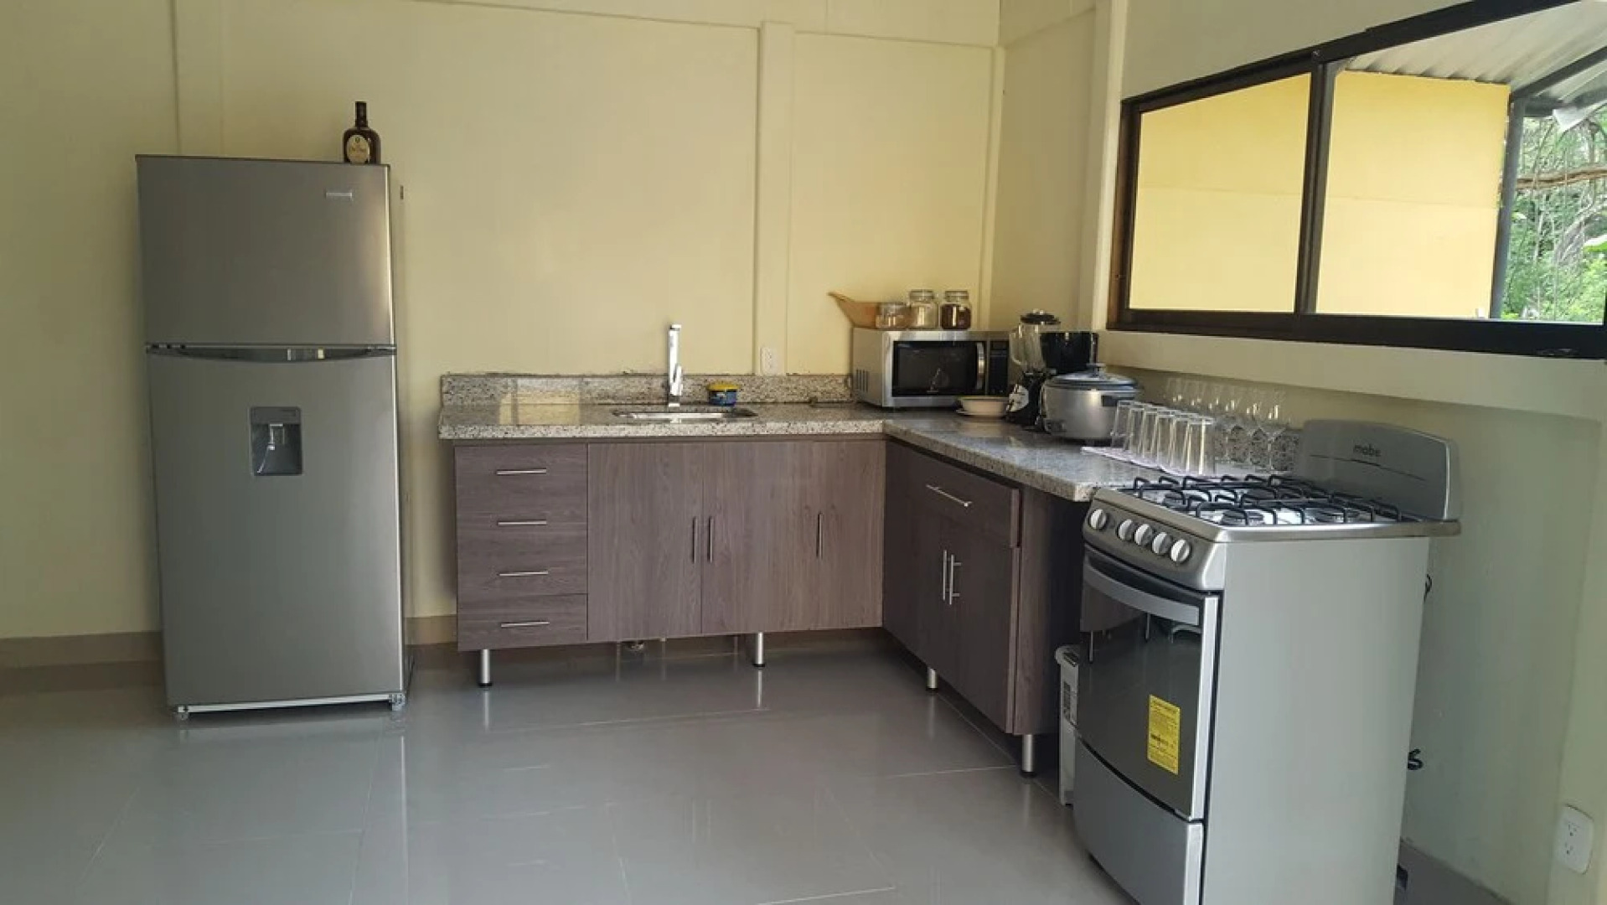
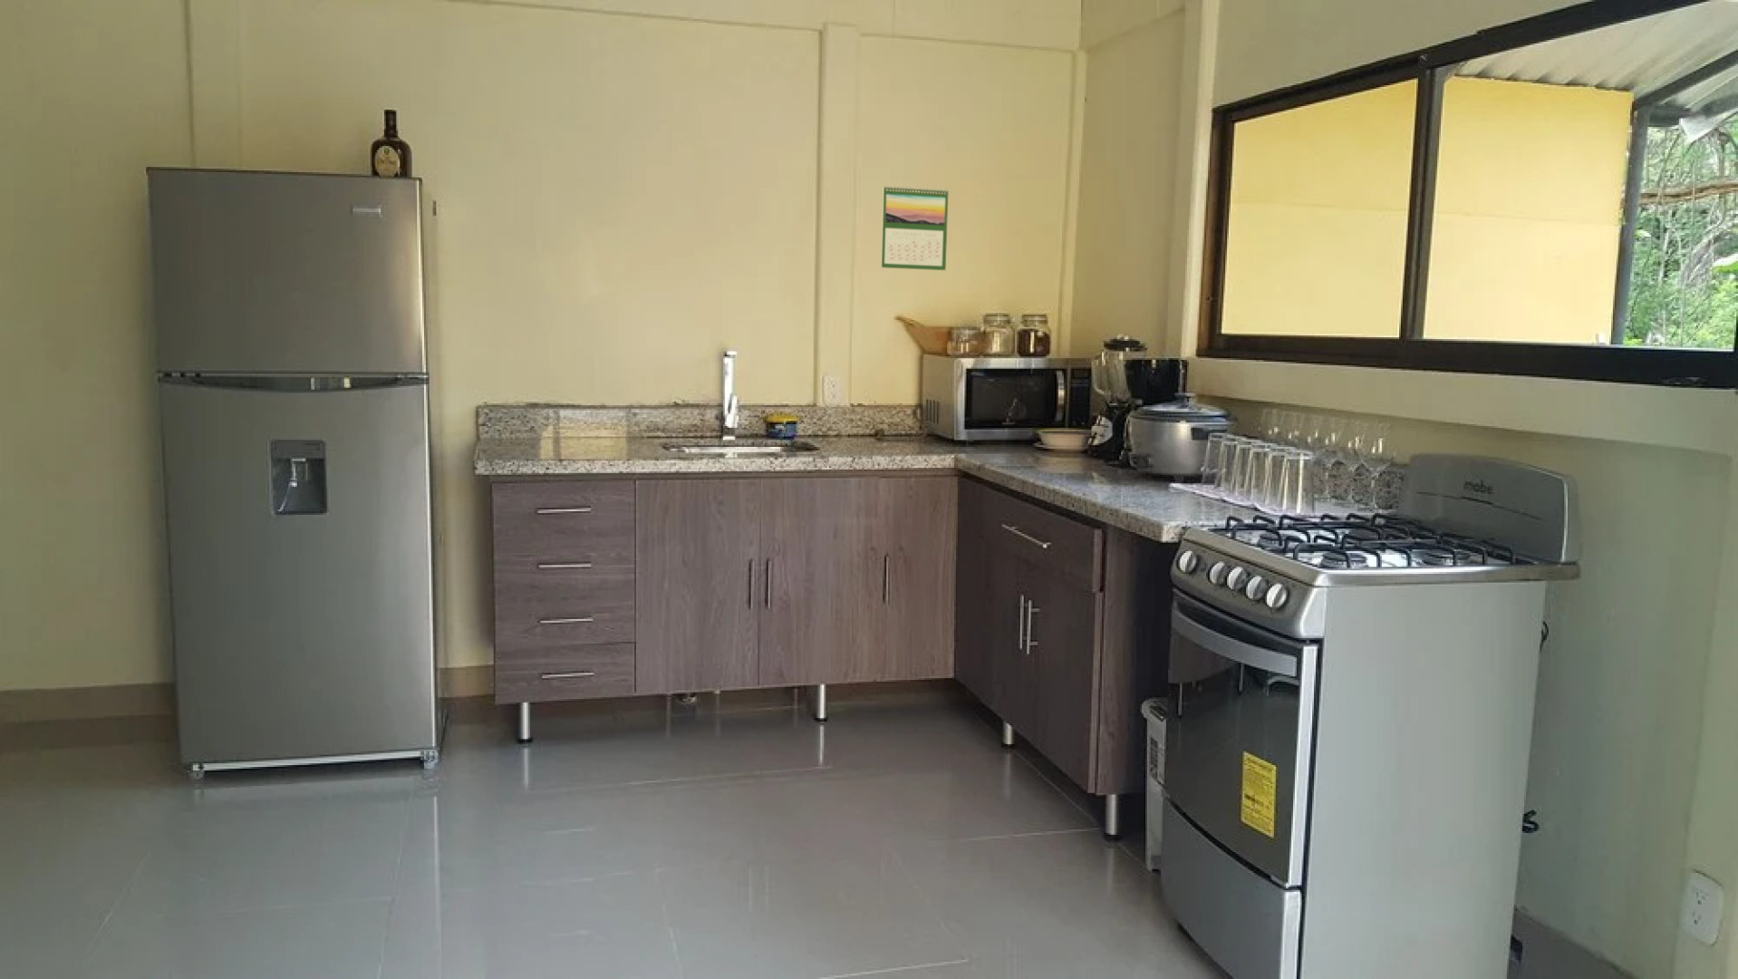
+ calendar [880,184,949,271]
